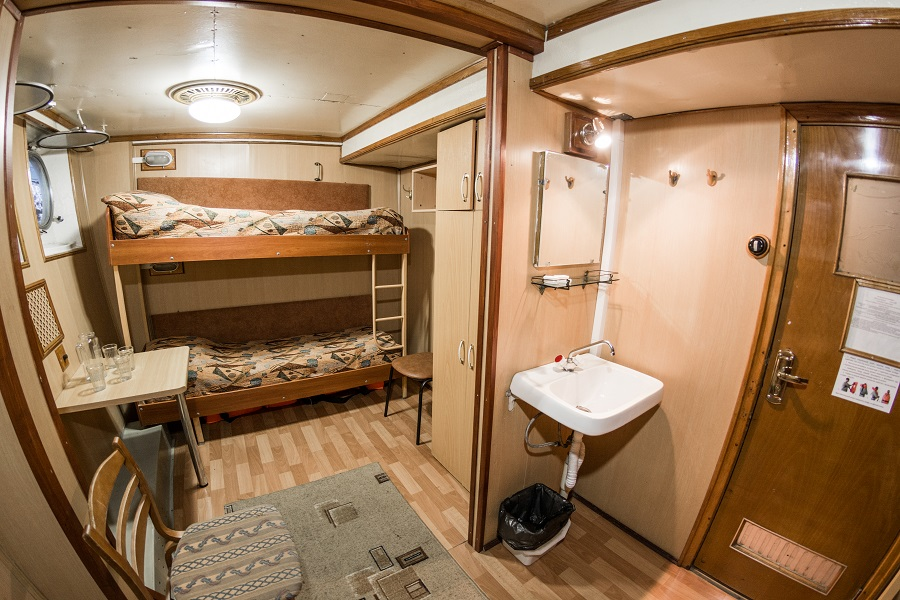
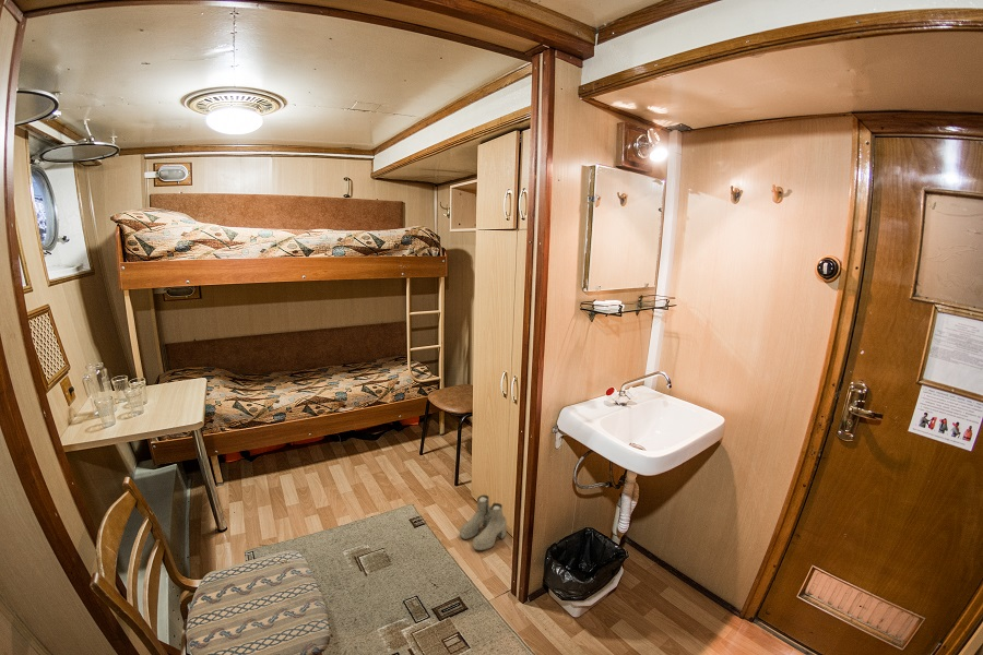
+ boots [459,493,508,551]
